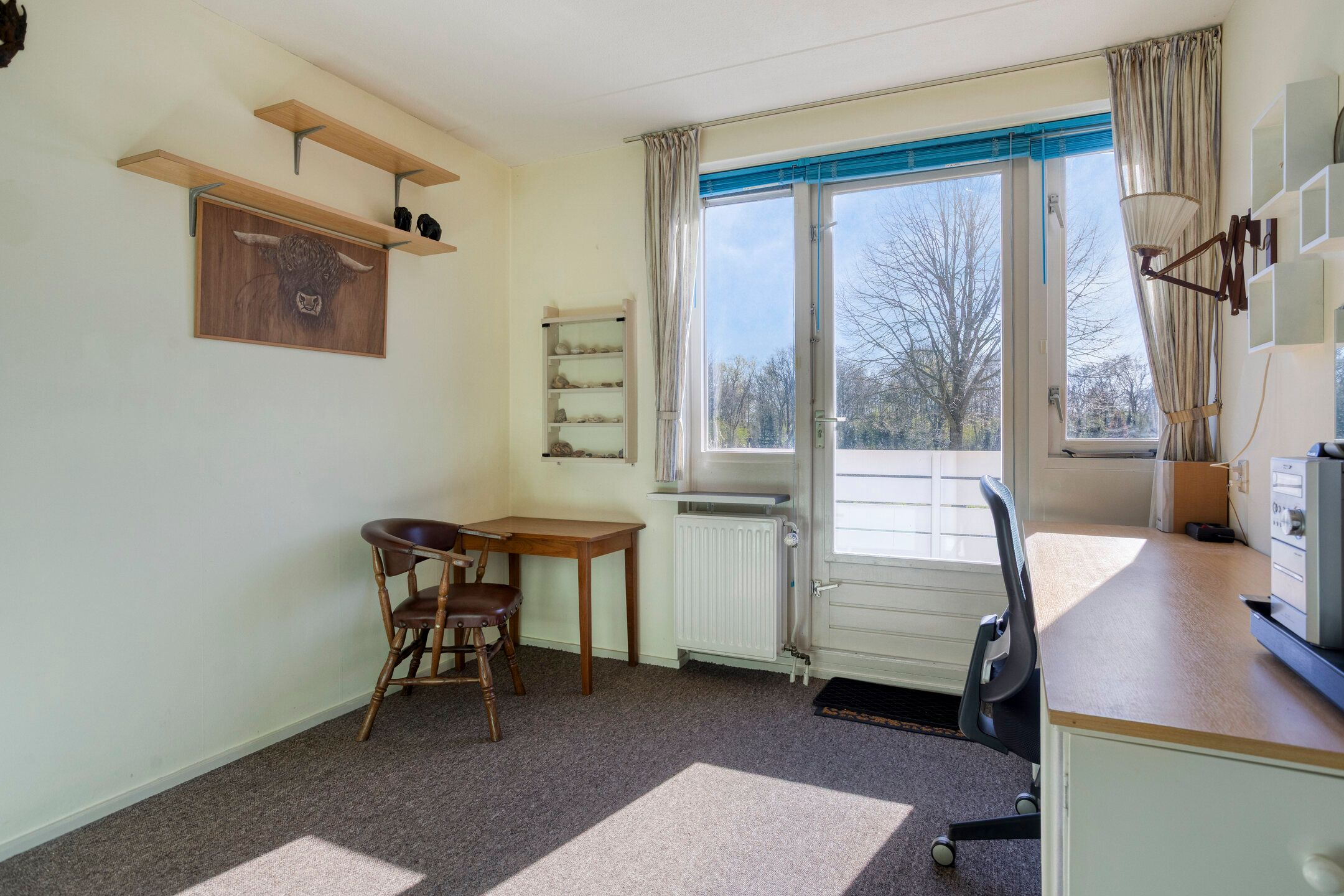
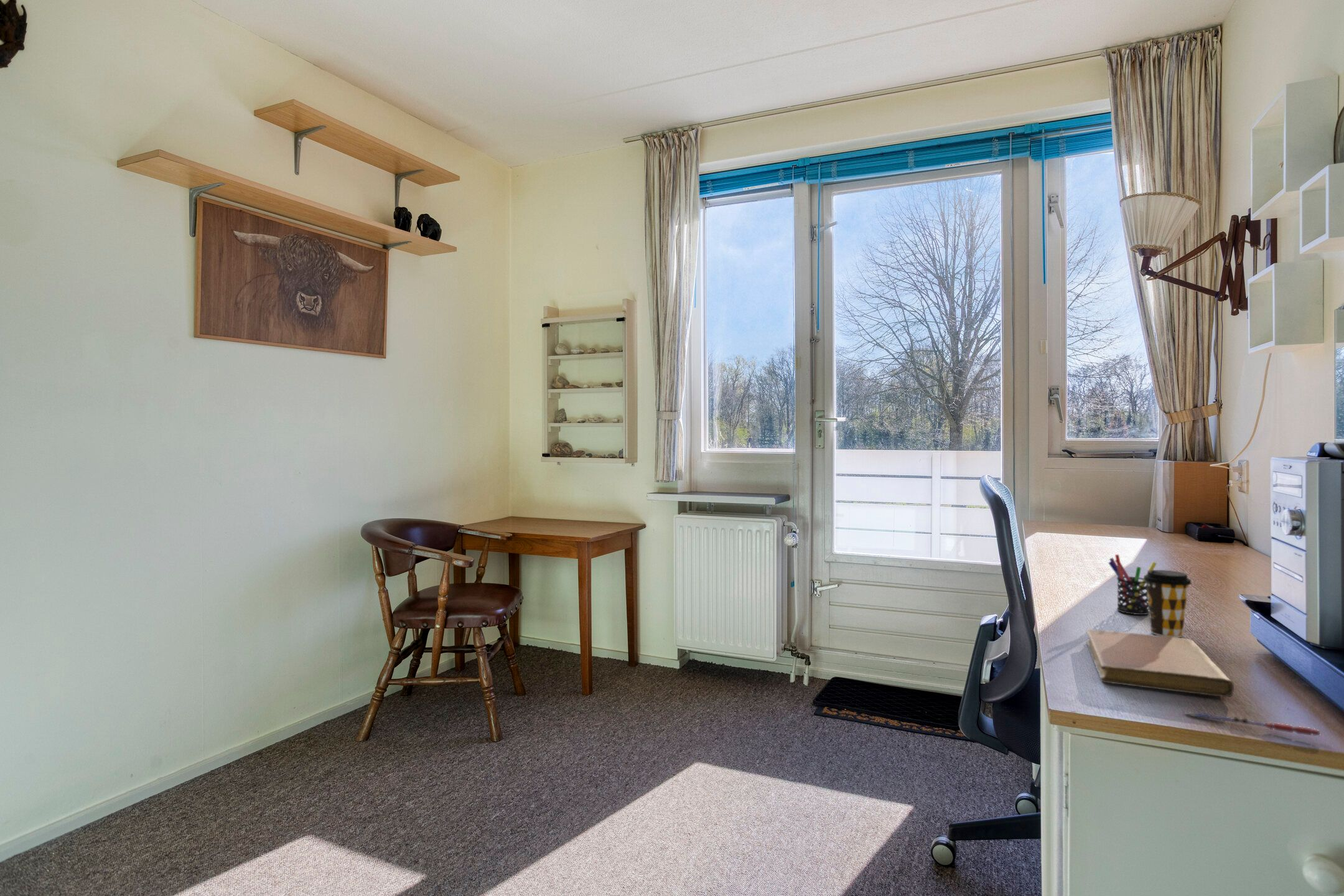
+ pen holder [1108,554,1157,615]
+ pen [1184,711,1320,737]
+ notebook [1085,628,1234,698]
+ coffee cup [1143,569,1192,638]
